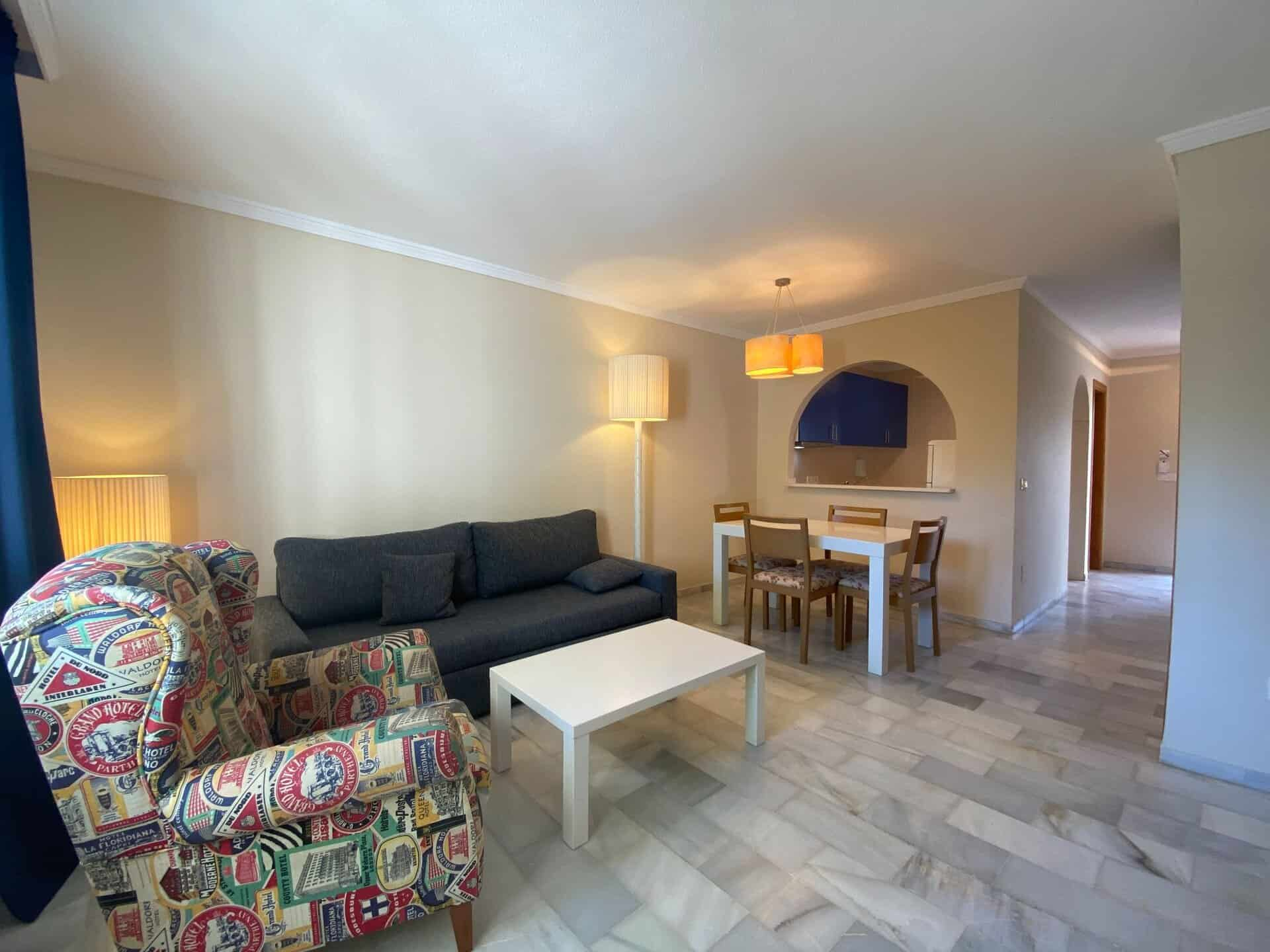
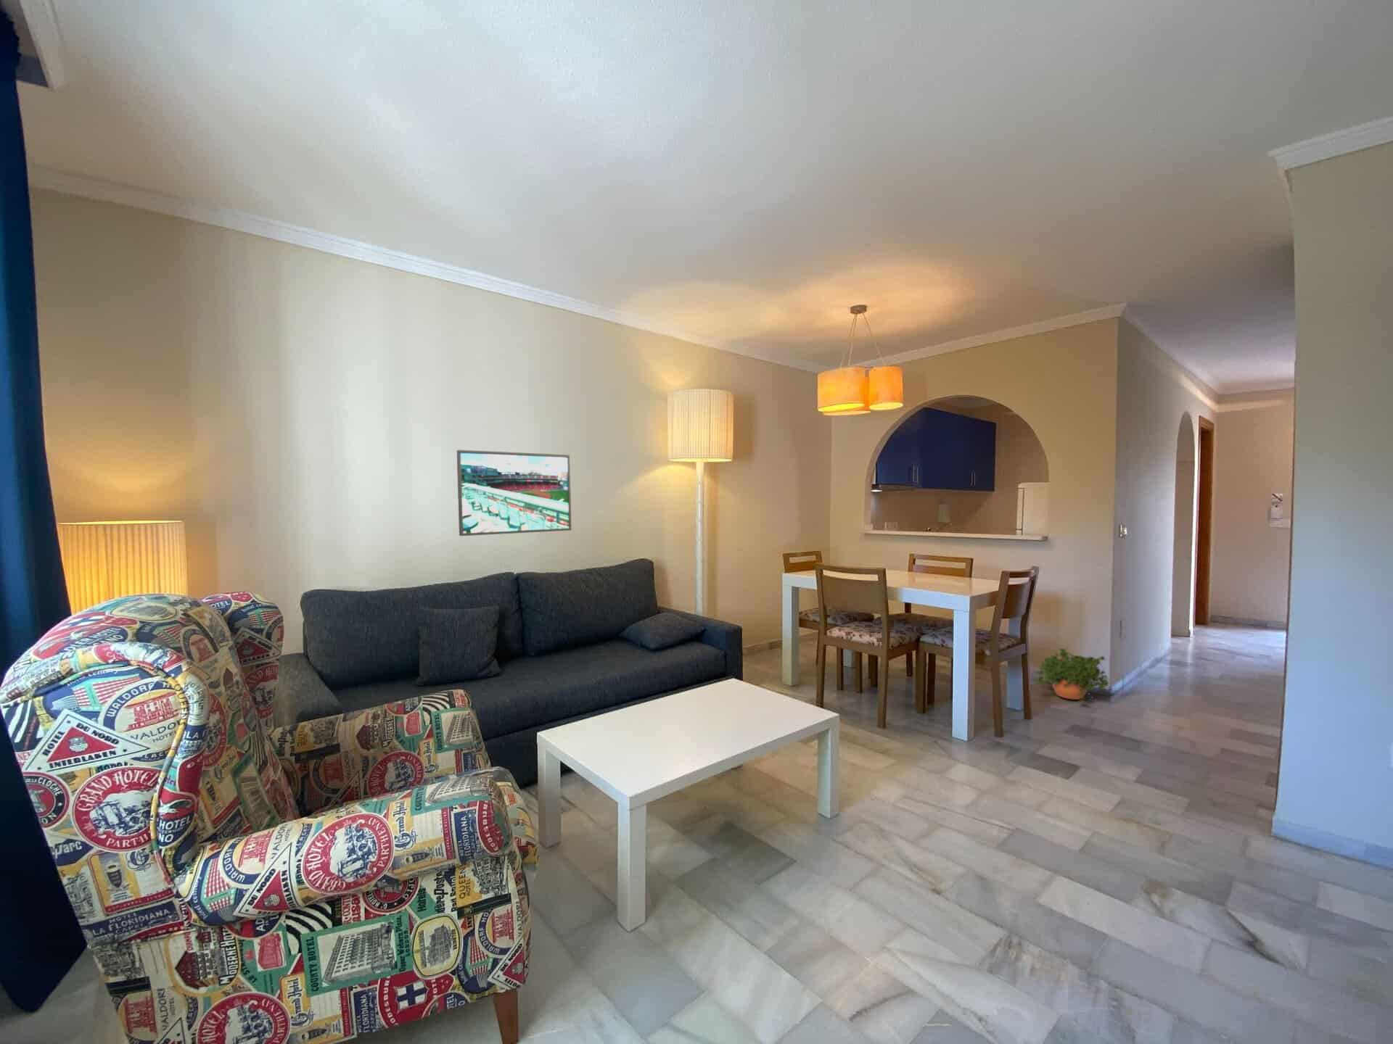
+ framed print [456,450,573,536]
+ potted plant [1032,647,1111,706]
